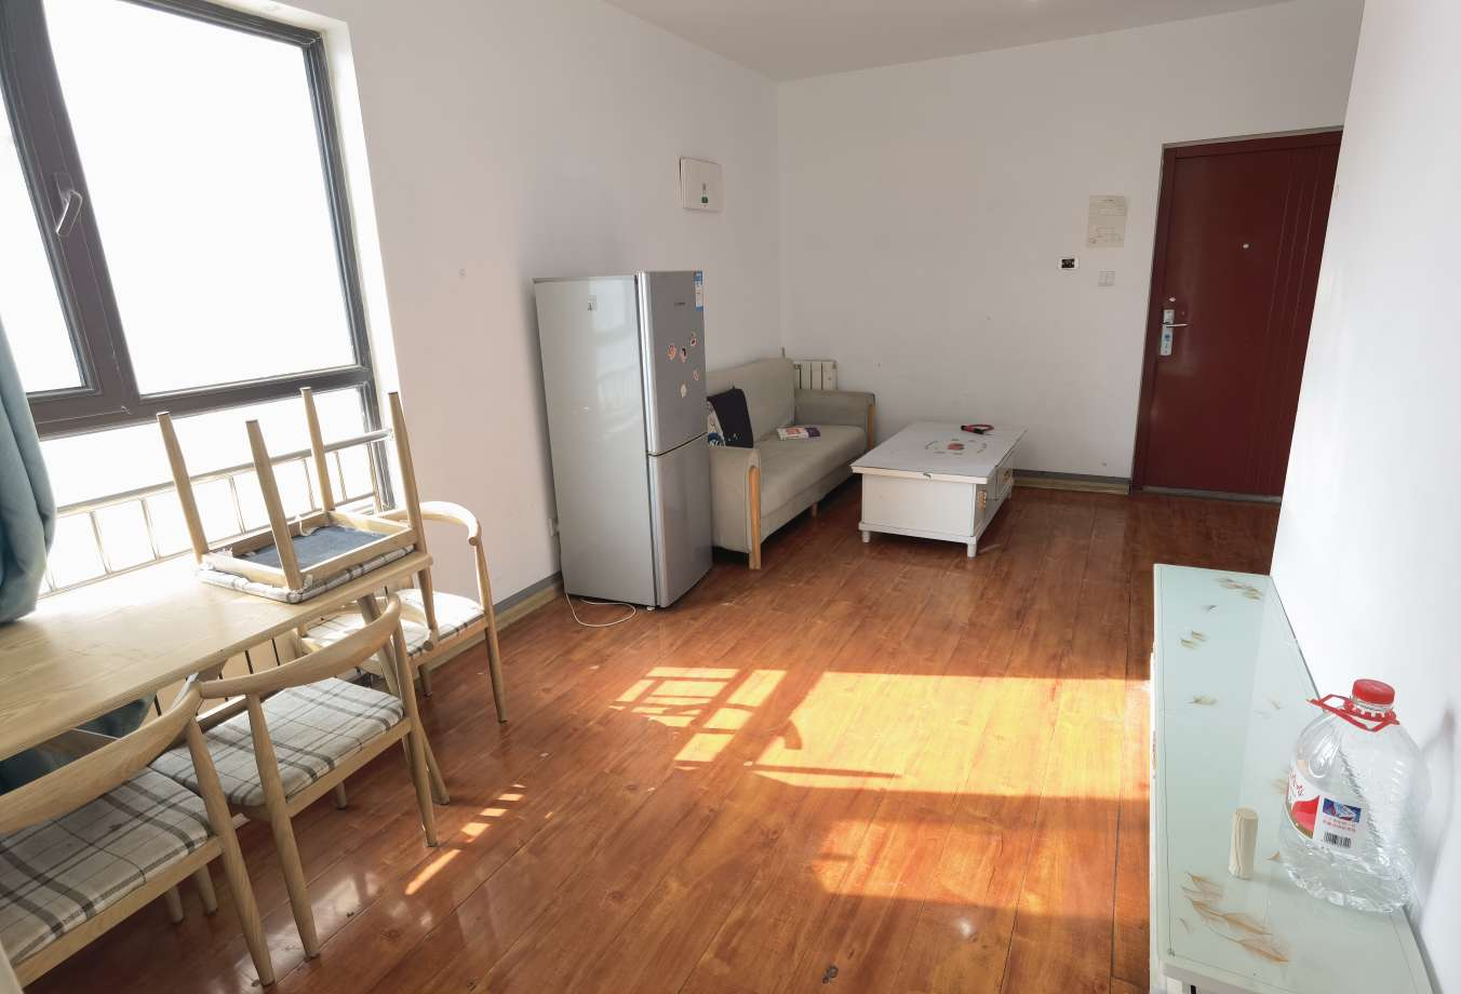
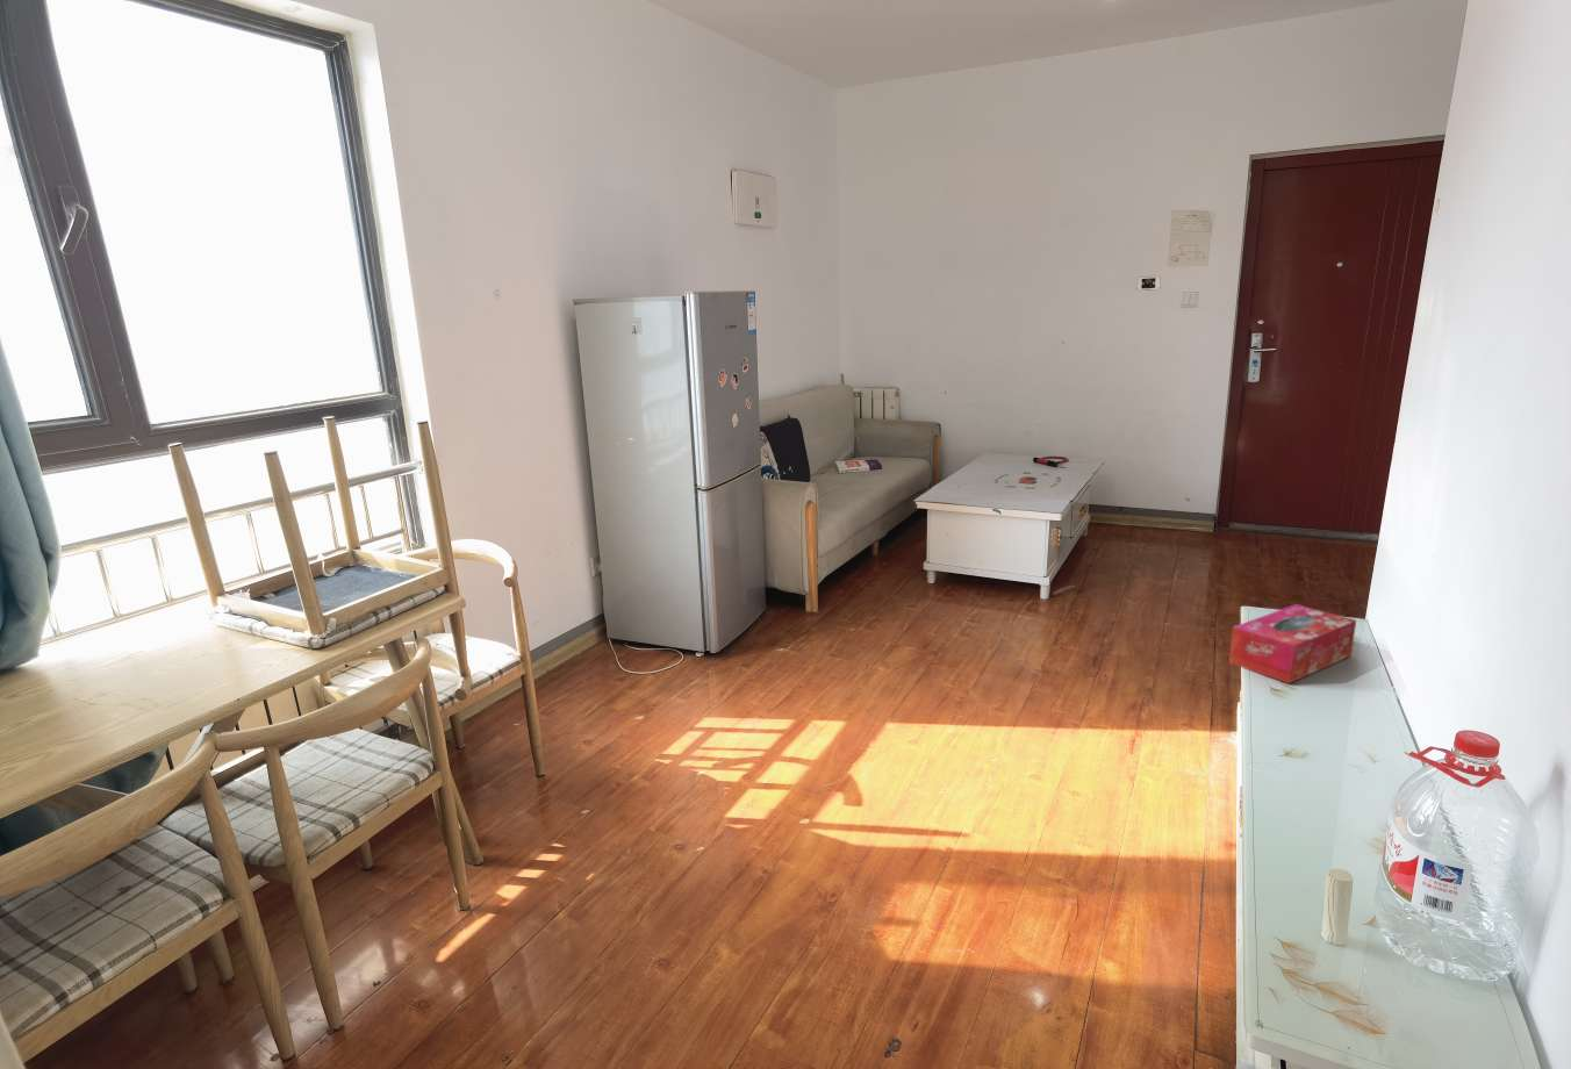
+ tissue box [1229,603,1357,685]
